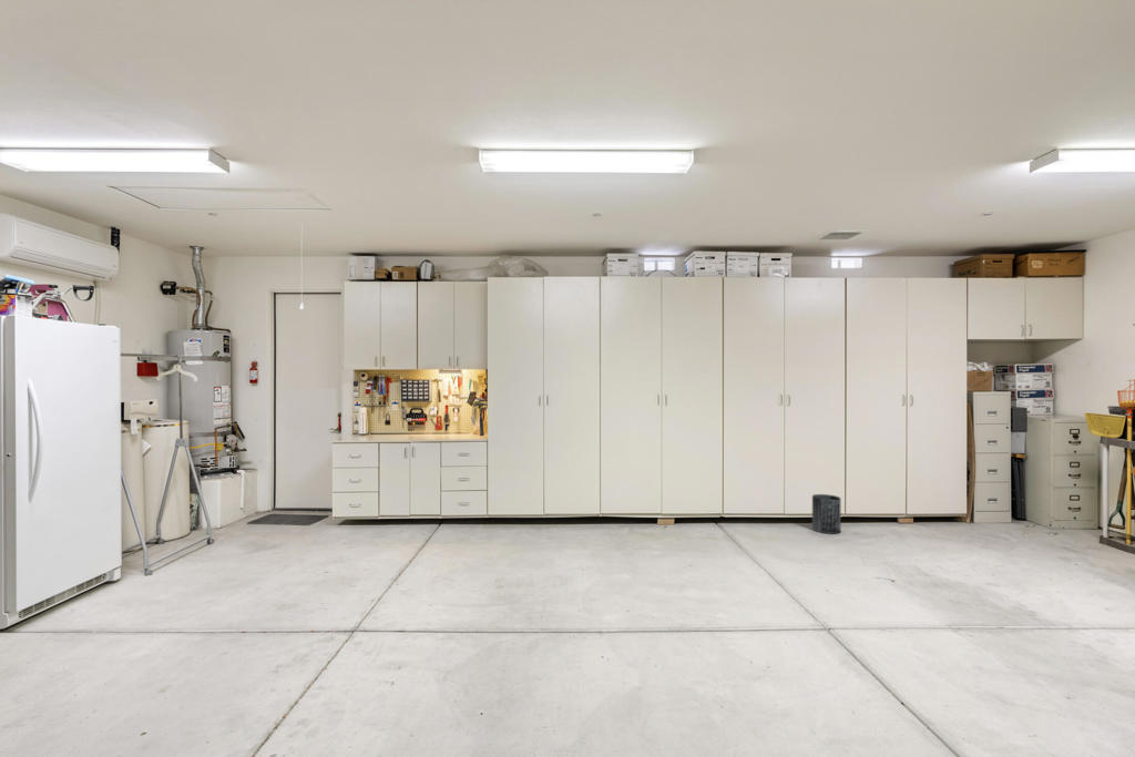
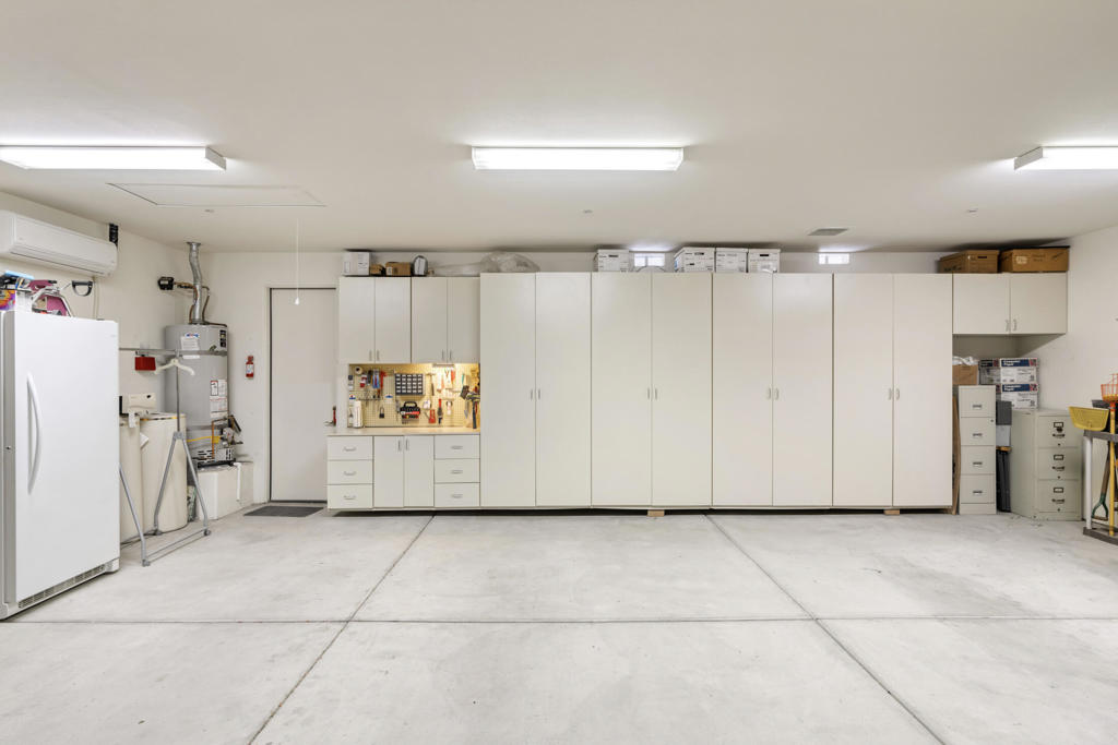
- trash can [811,493,842,535]
